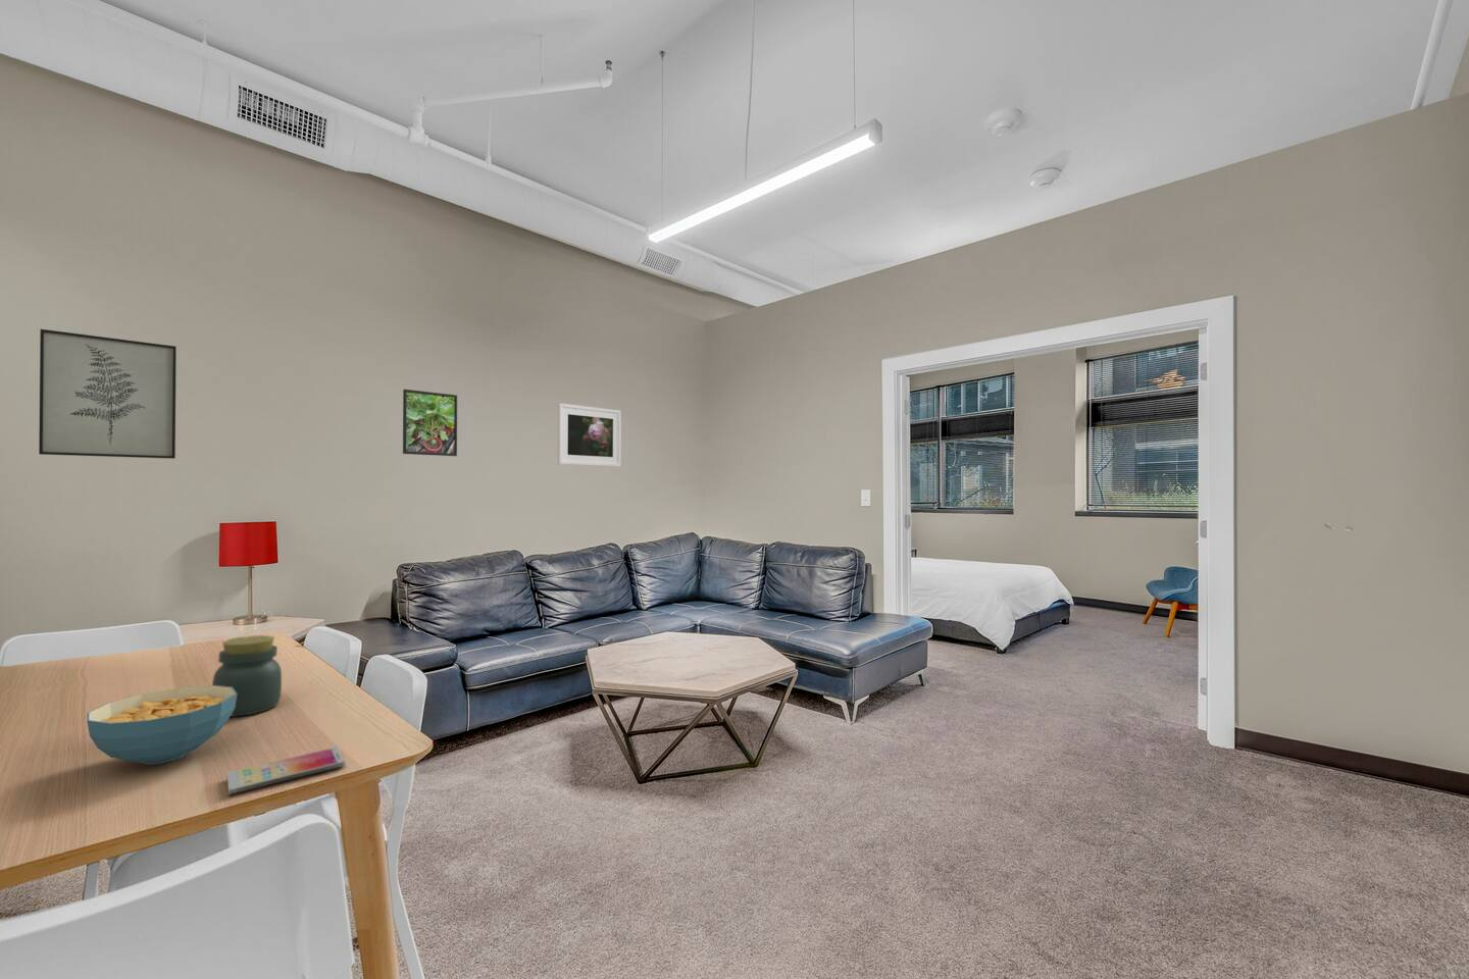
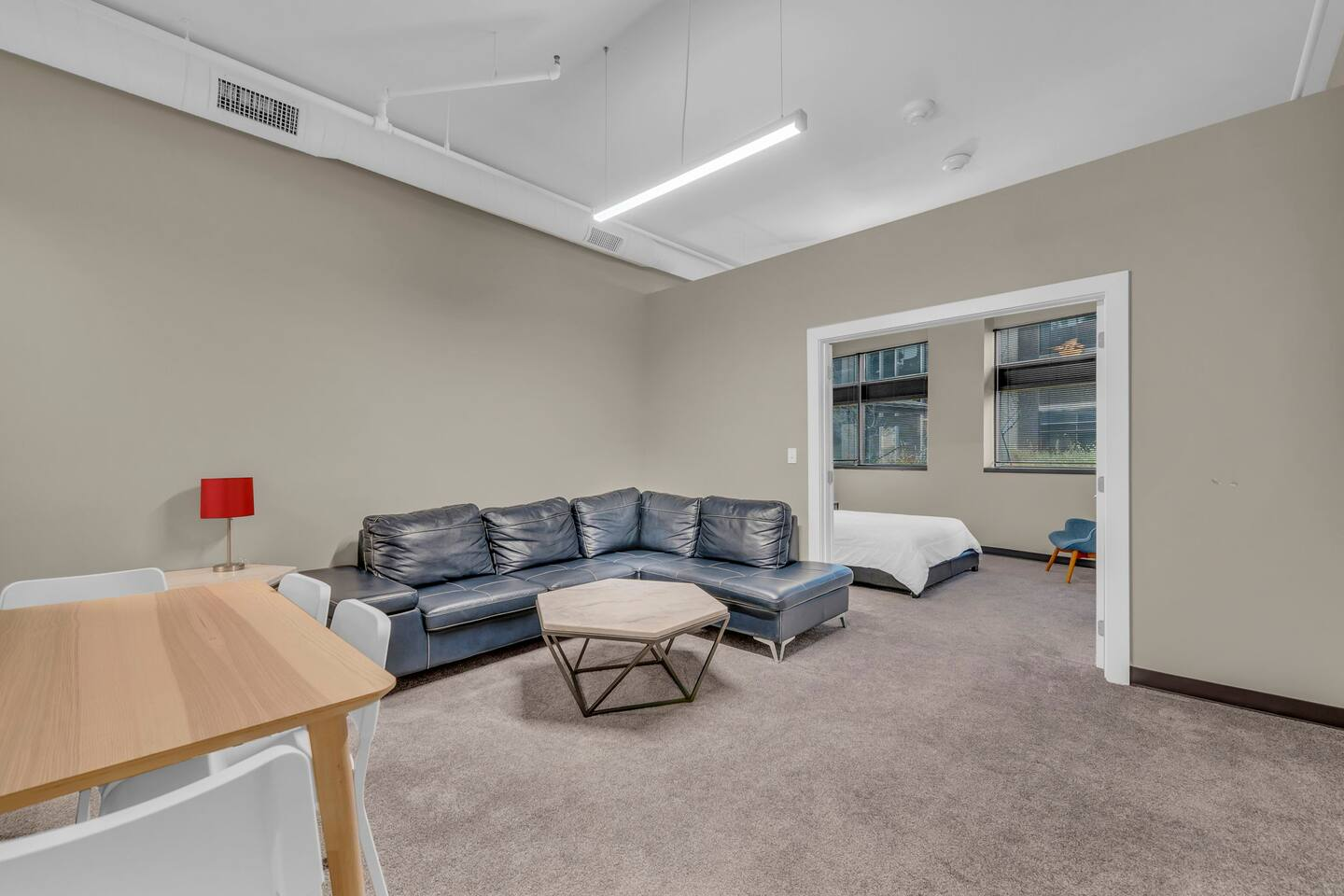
- jar [211,635,283,718]
- wall art [38,329,177,460]
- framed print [402,389,458,457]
- cereal bowl [85,684,237,766]
- smartphone [226,745,345,795]
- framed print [557,403,622,468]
